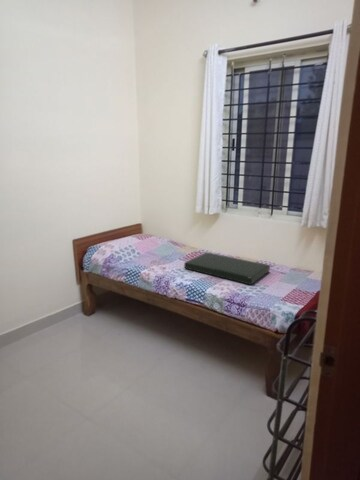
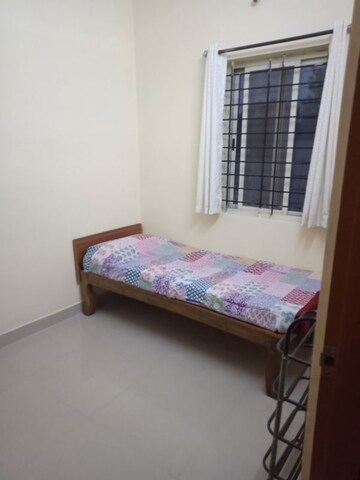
- cushion [183,252,271,286]
